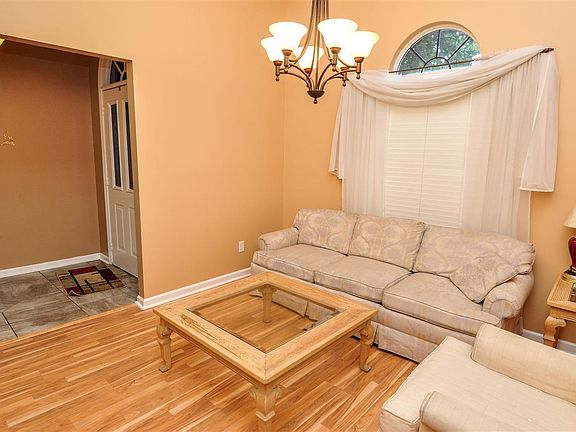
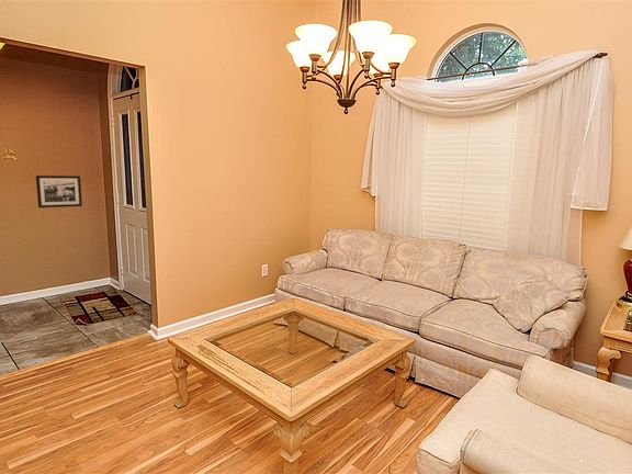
+ picture frame [35,174,83,208]
